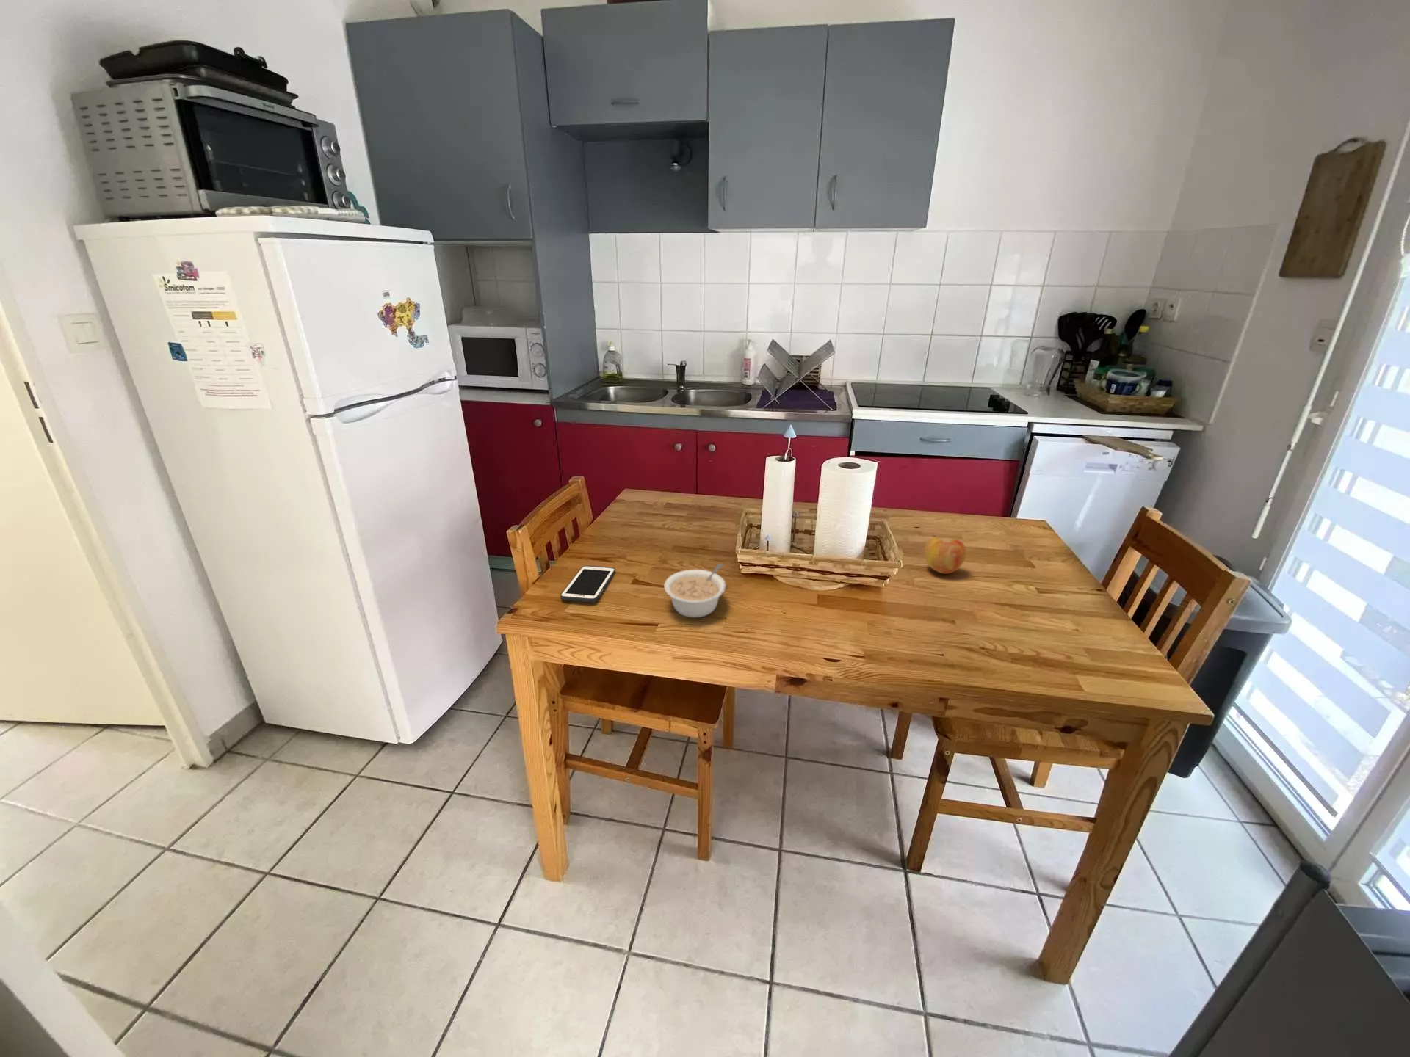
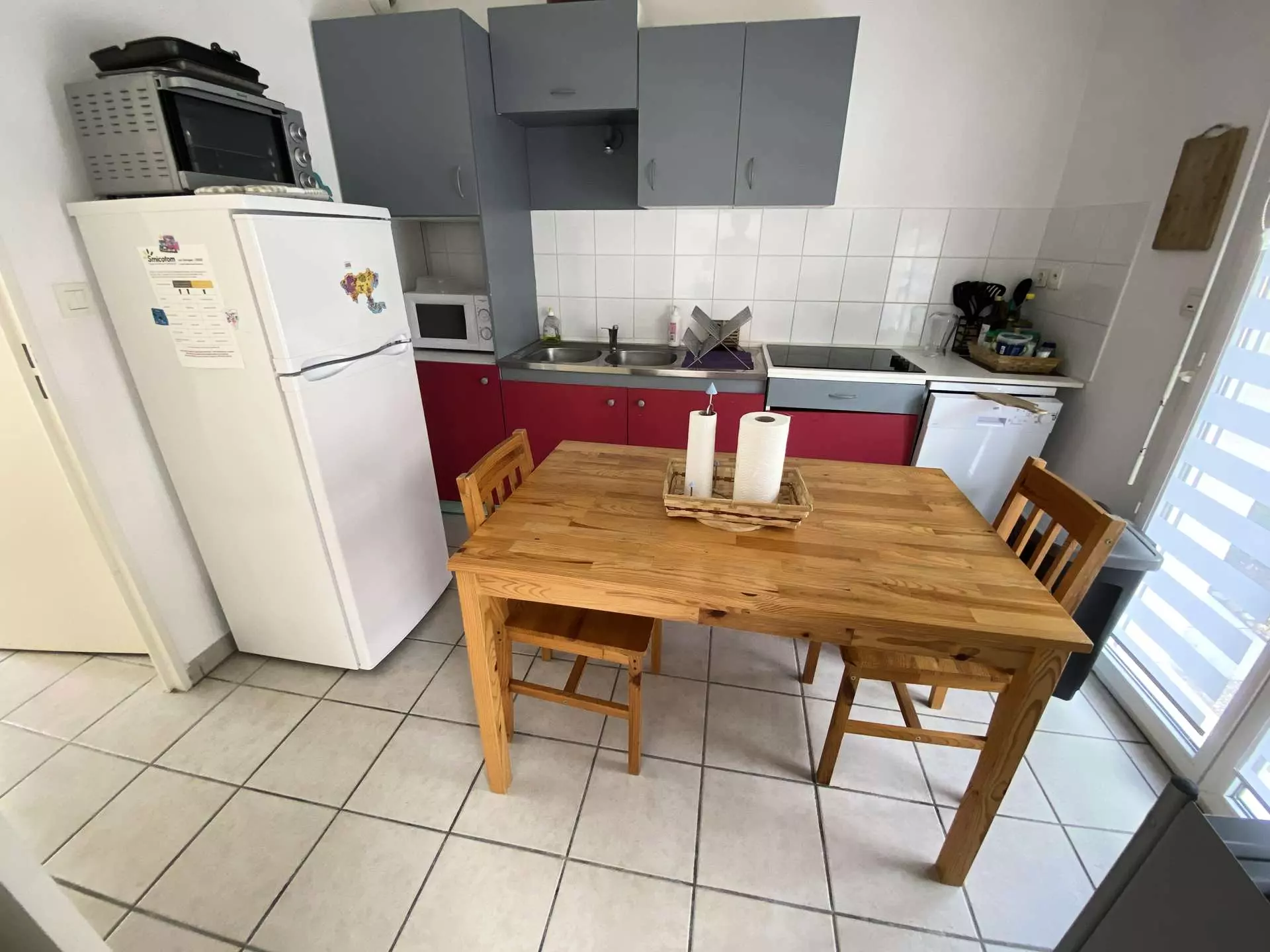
- legume [664,562,727,618]
- cell phone [560,565,616,603]
- fruit [924,536,967,575]
